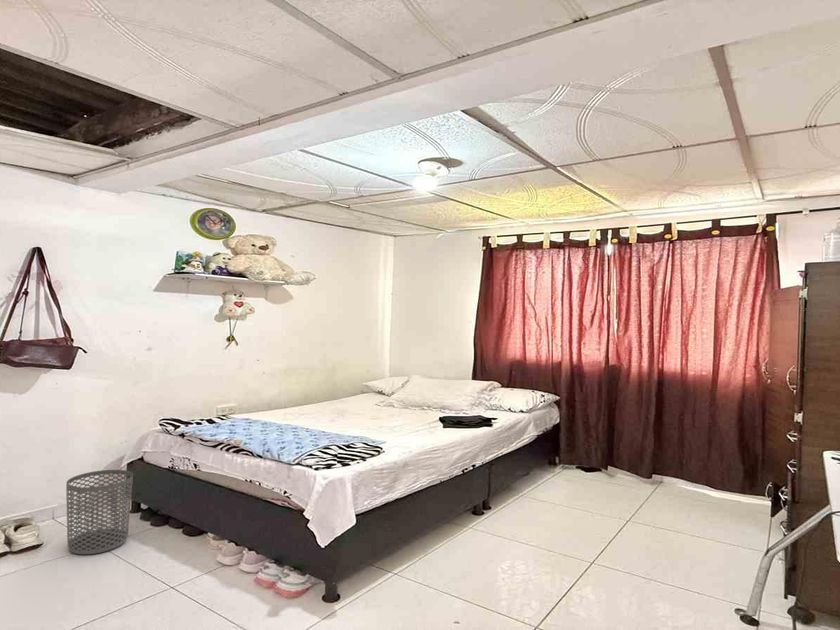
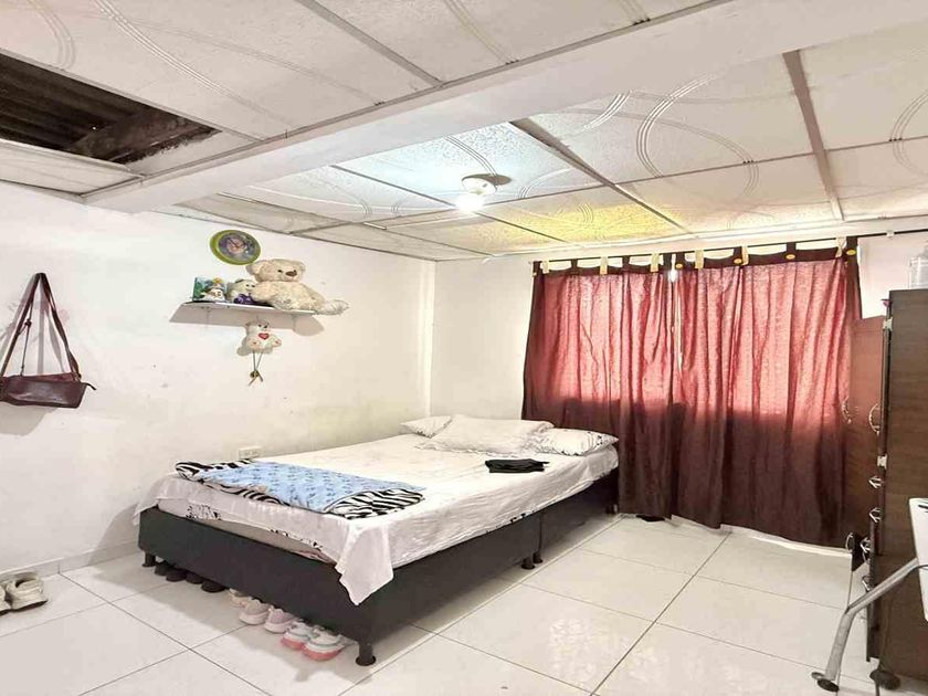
- waste bin [65,469,134,555]
